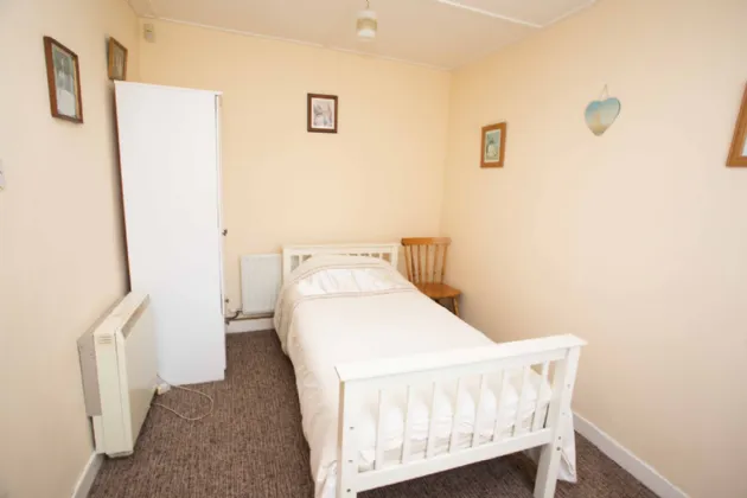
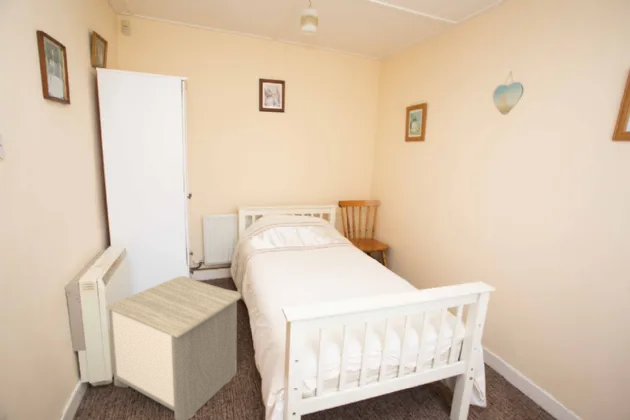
+ nightstand [105,275,242,420]
